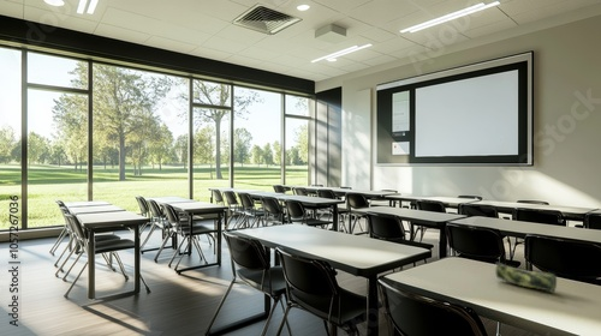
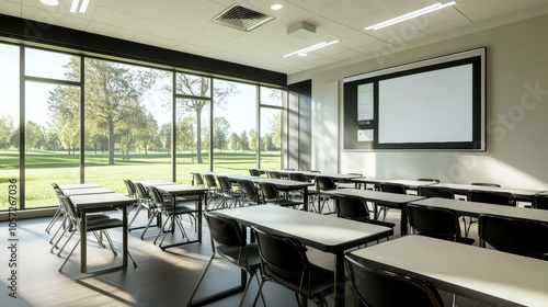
- pencil case [494,262,558,293]
